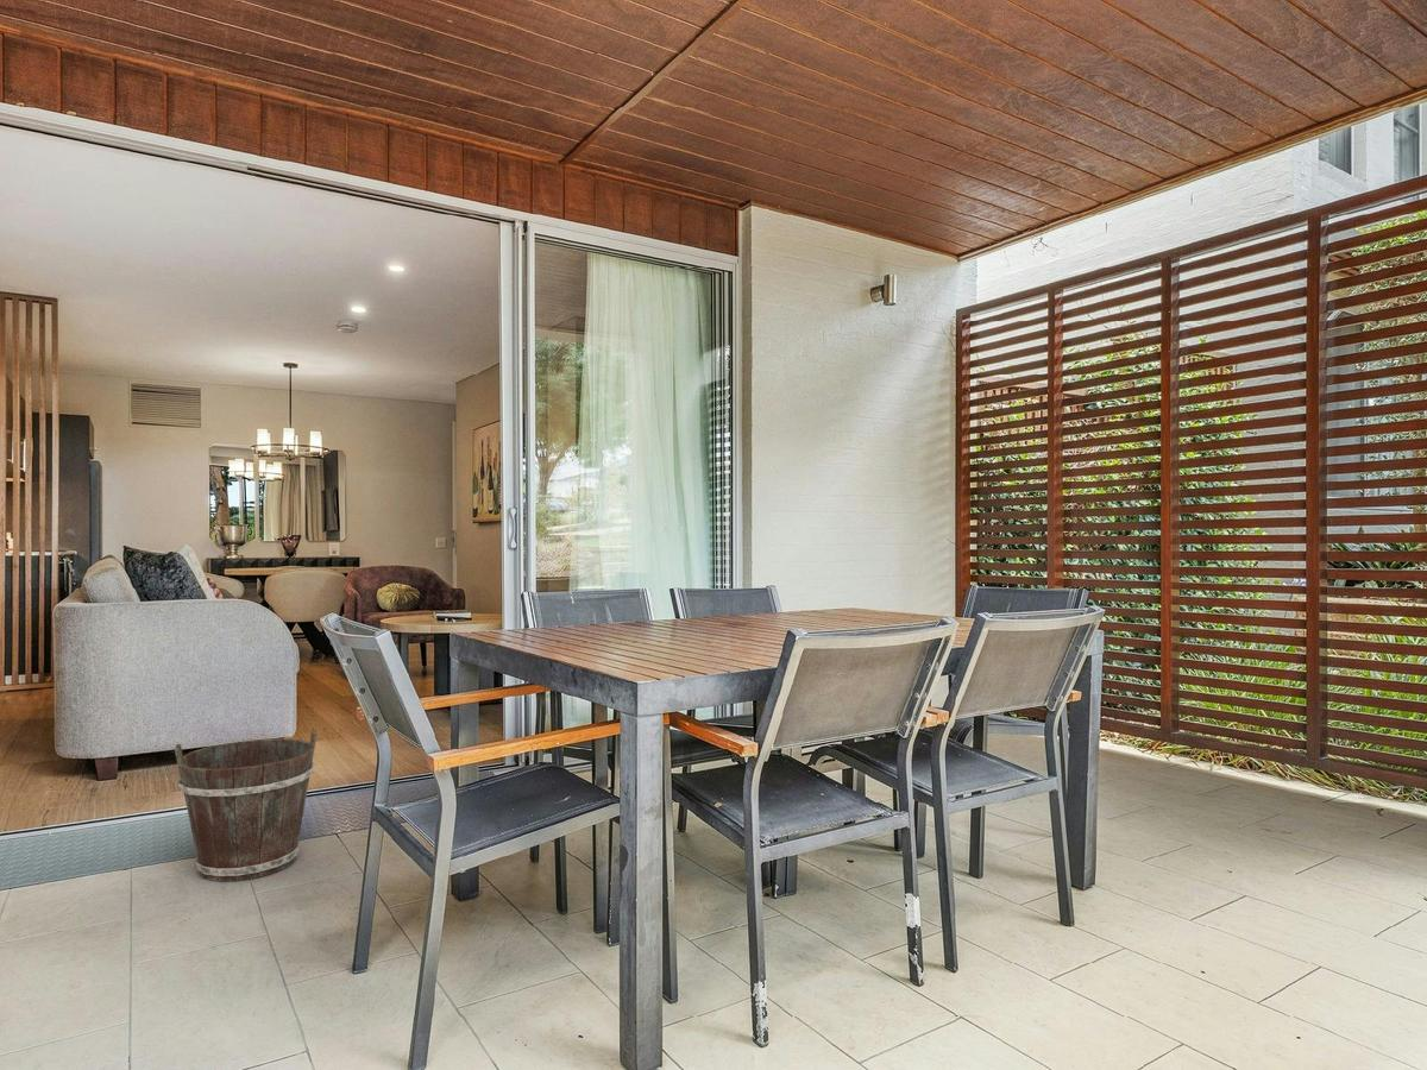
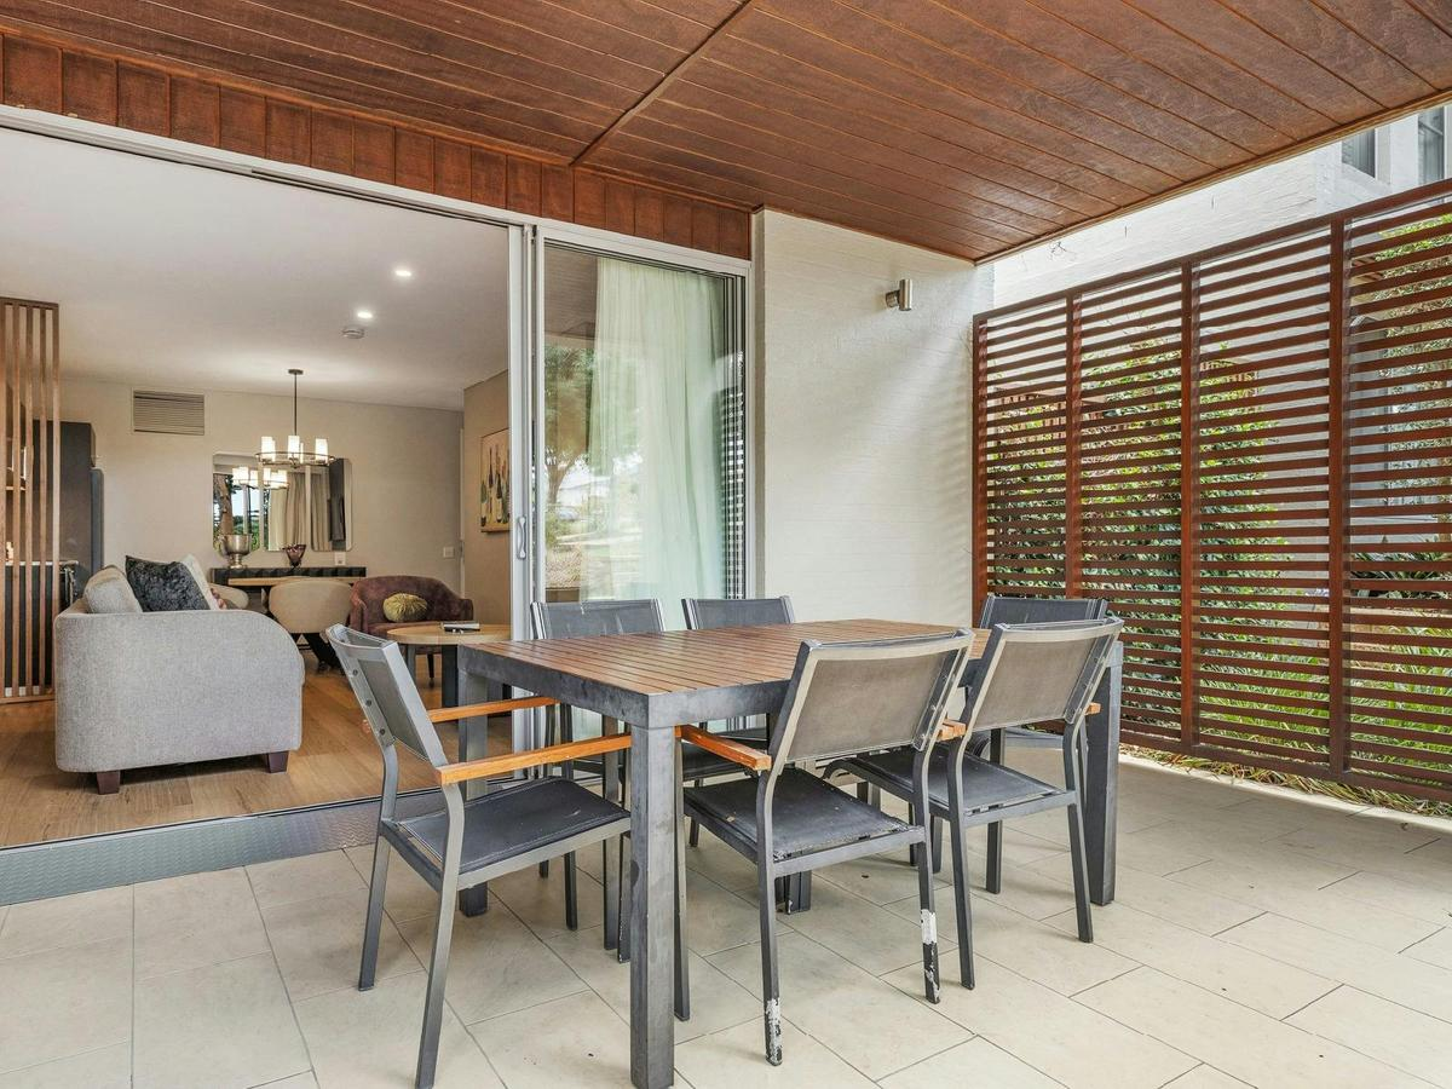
- bucket [174,729,318,882]
